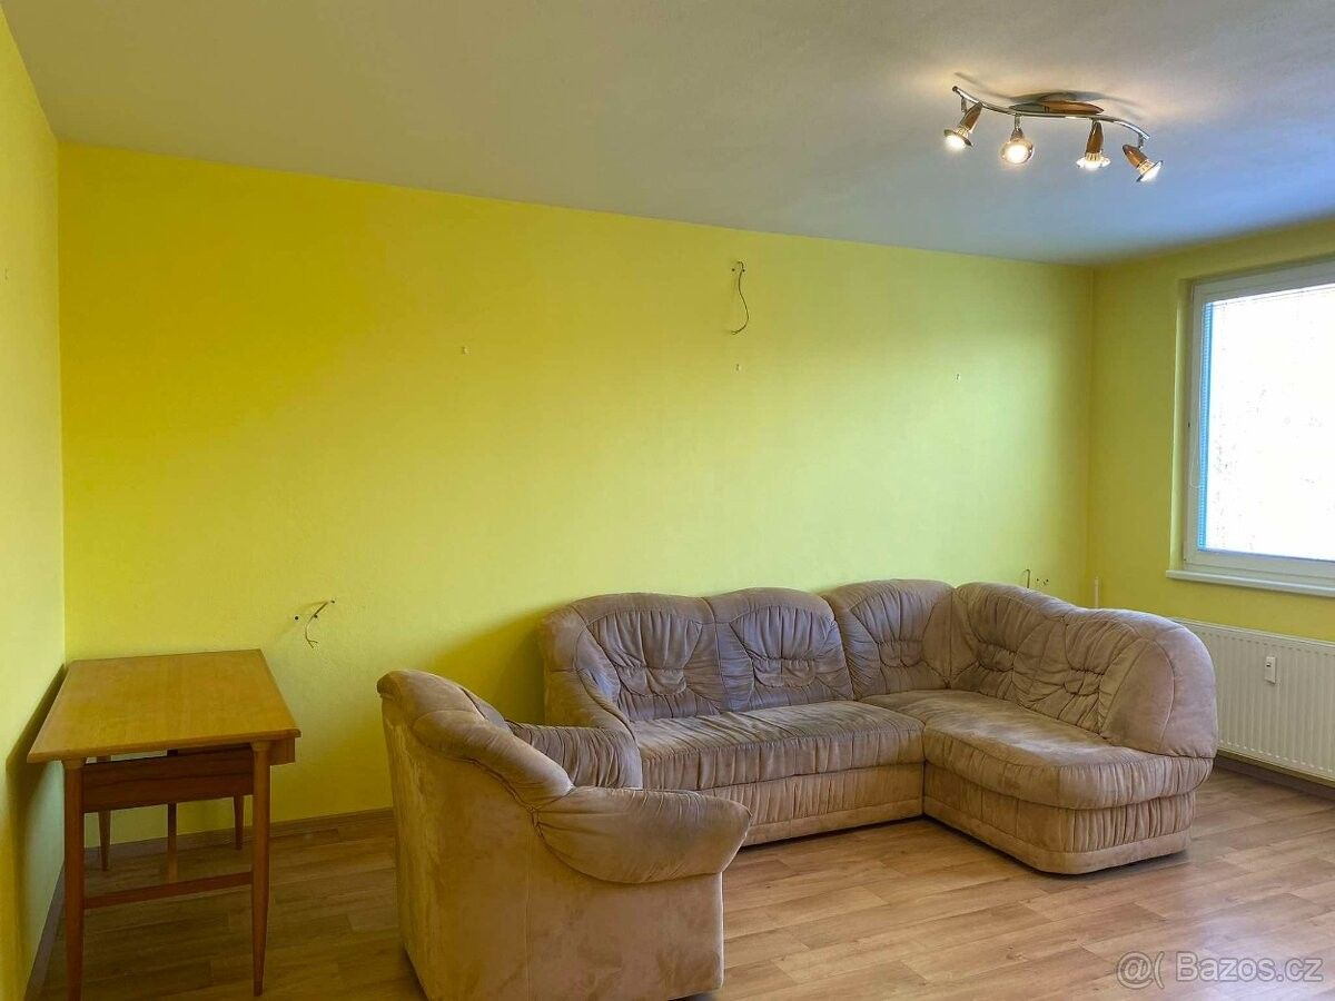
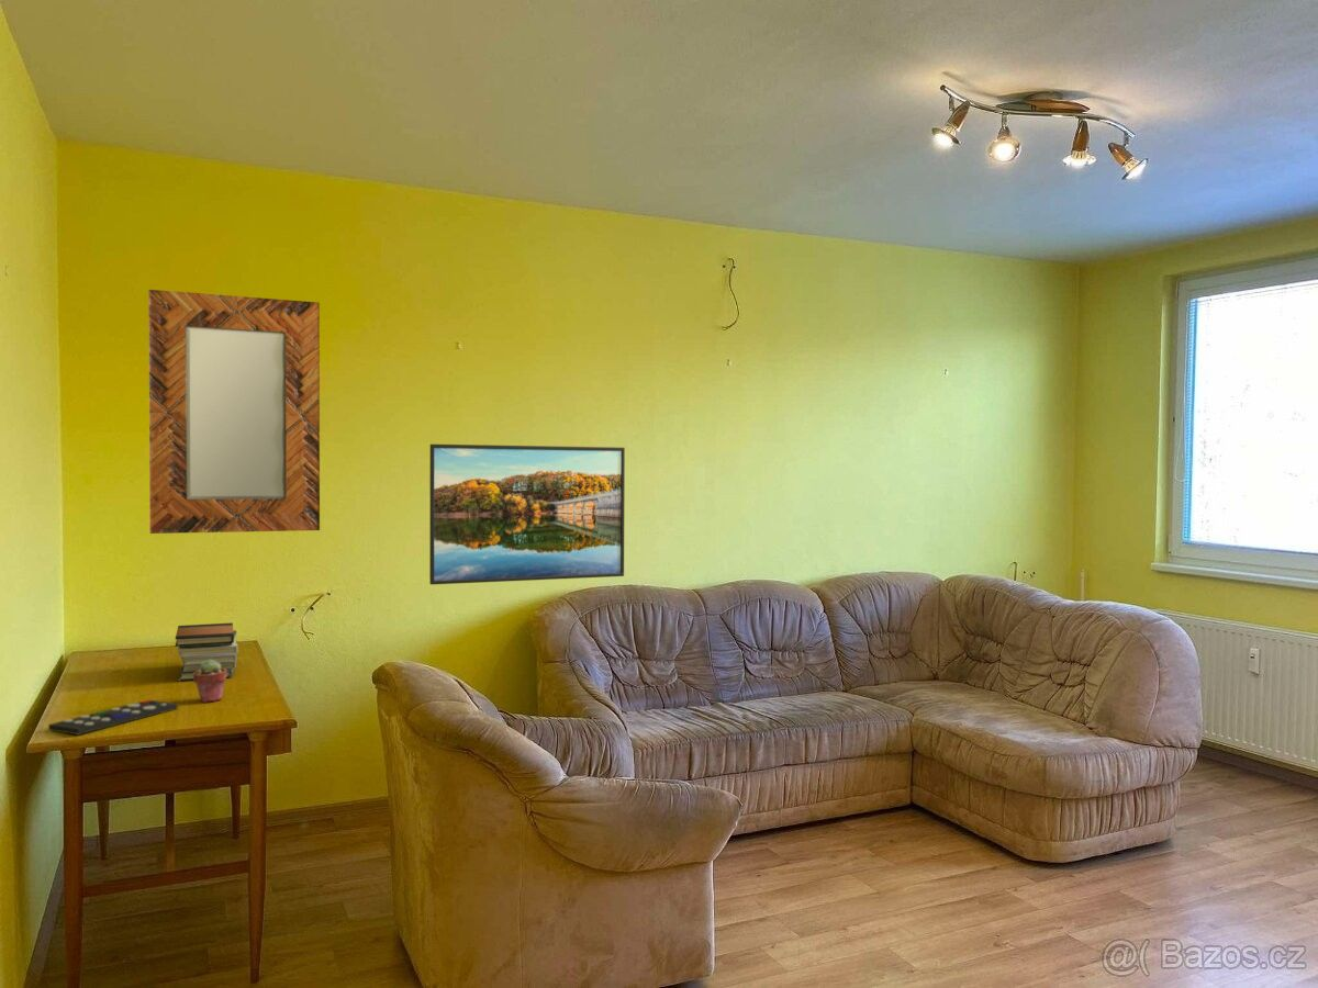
+ home mirror [147,289,321,535]
+ remote control [47,699,179,736]
+ book stack [175,621,238,682]
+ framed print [428,444,626,585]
+ potted succulent [192,660,227,704]
